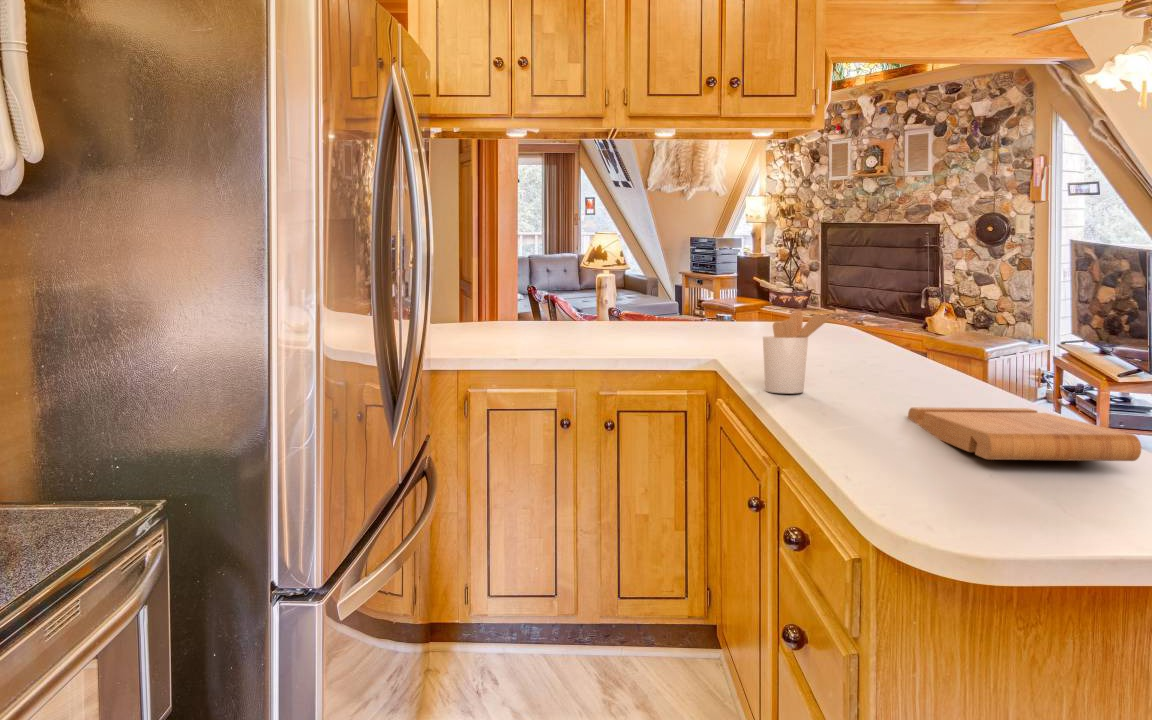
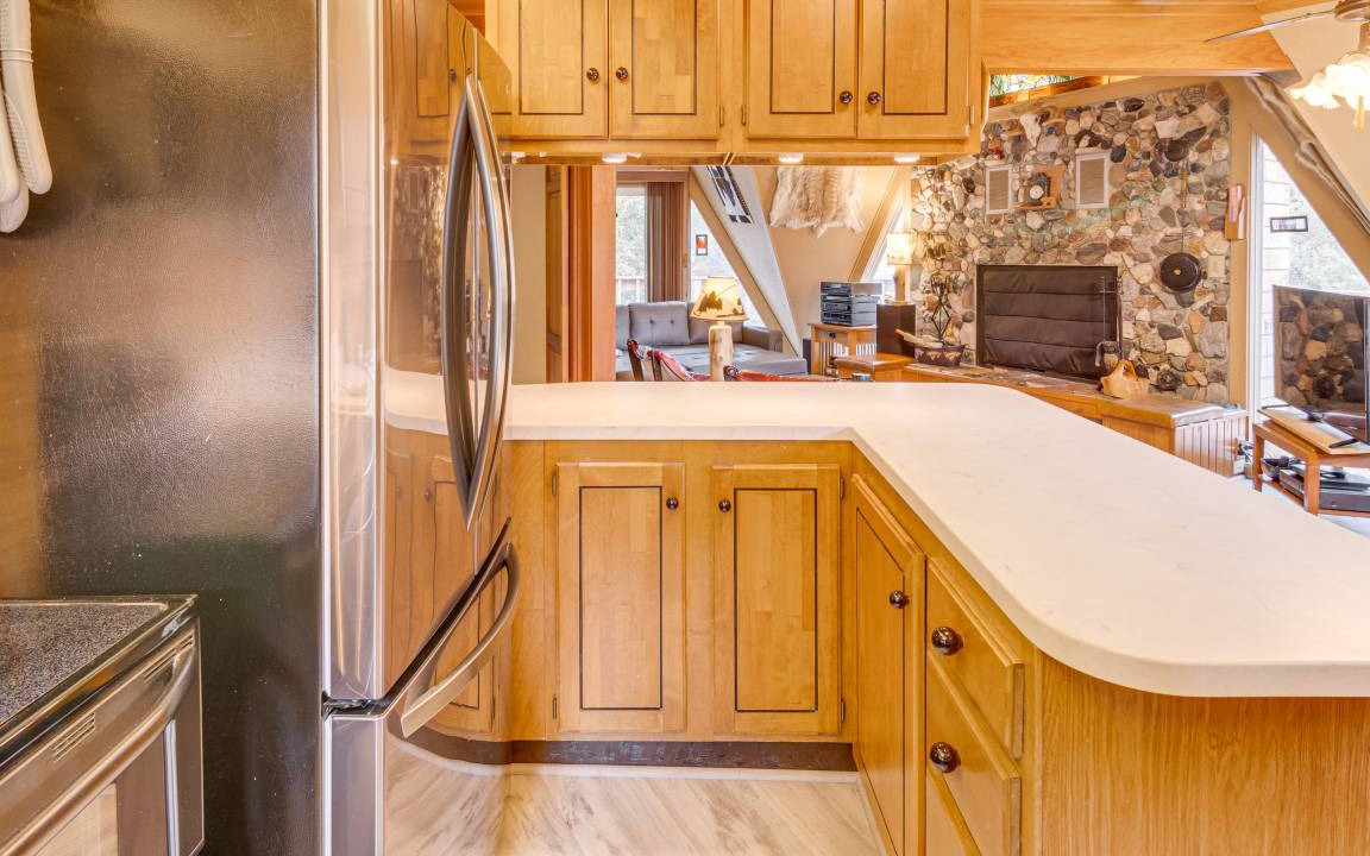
- utensil holder [762,309,834,394]
- cutting board [907,406,1142,462]
